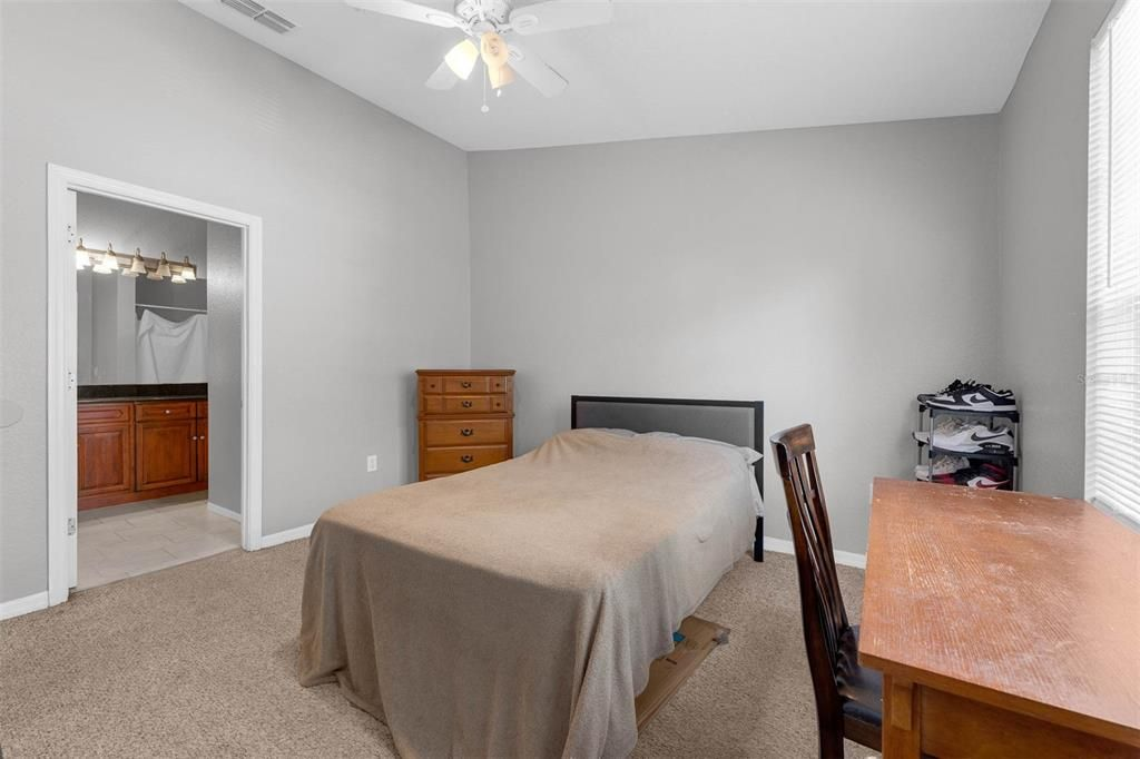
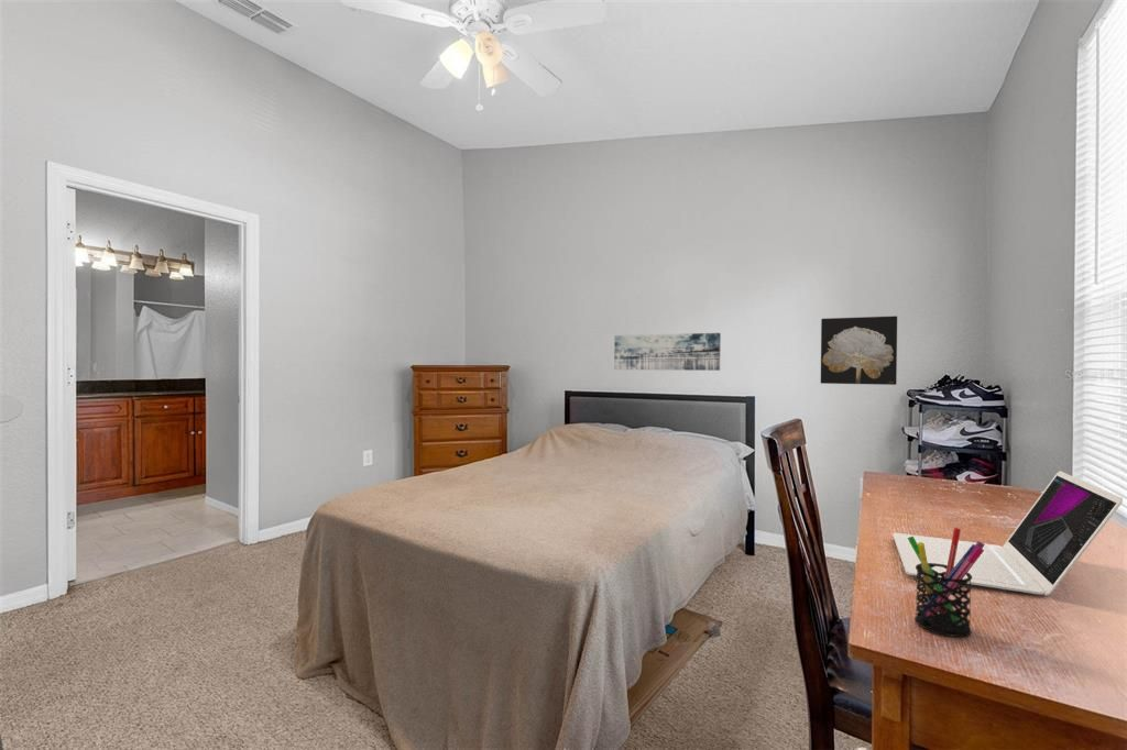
+ laptop [891,470,1124,597]
+ pen holder [907,527,985,638]
+ wall art [820,315,898,386]
+ wall art [613,332,722,372]
